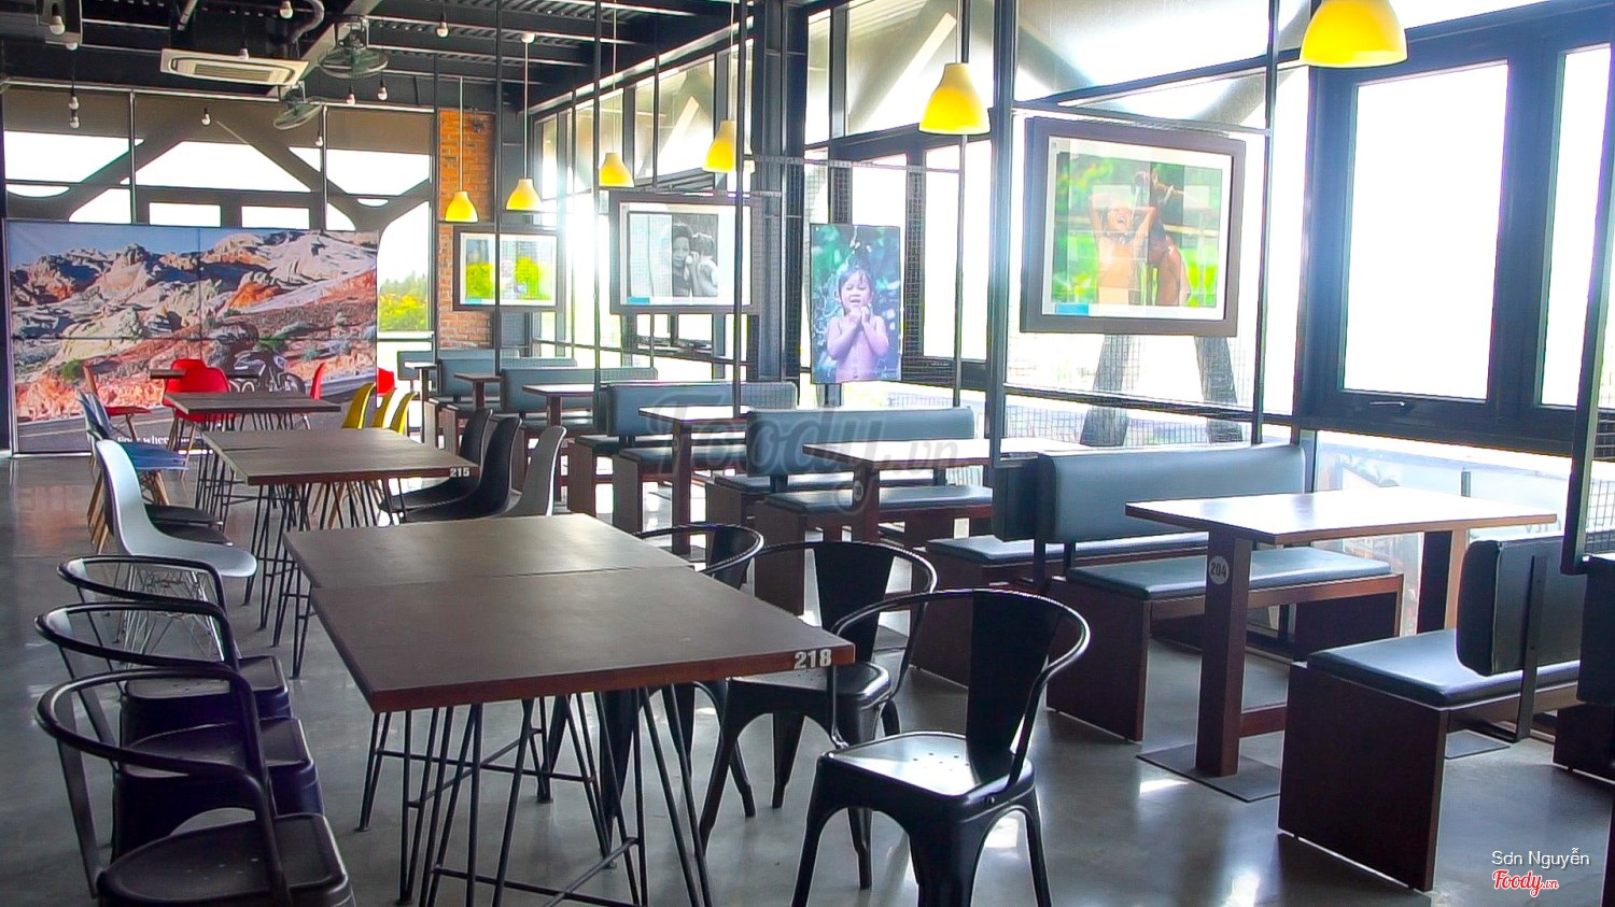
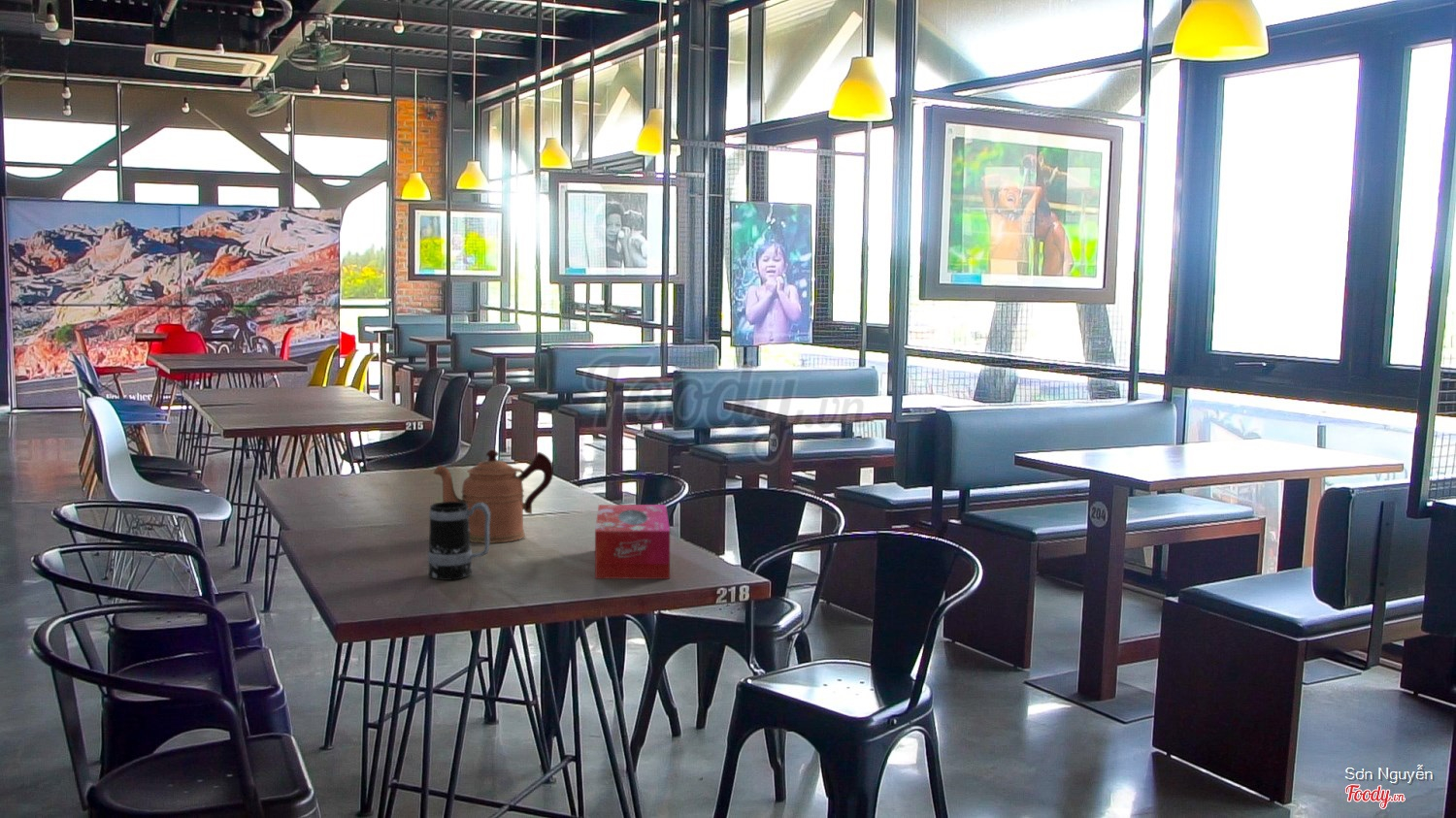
+ mug [427,502,490,581]
+ tissue box [594,504,671,580]
+ coffeepot [433,448,554,544]
